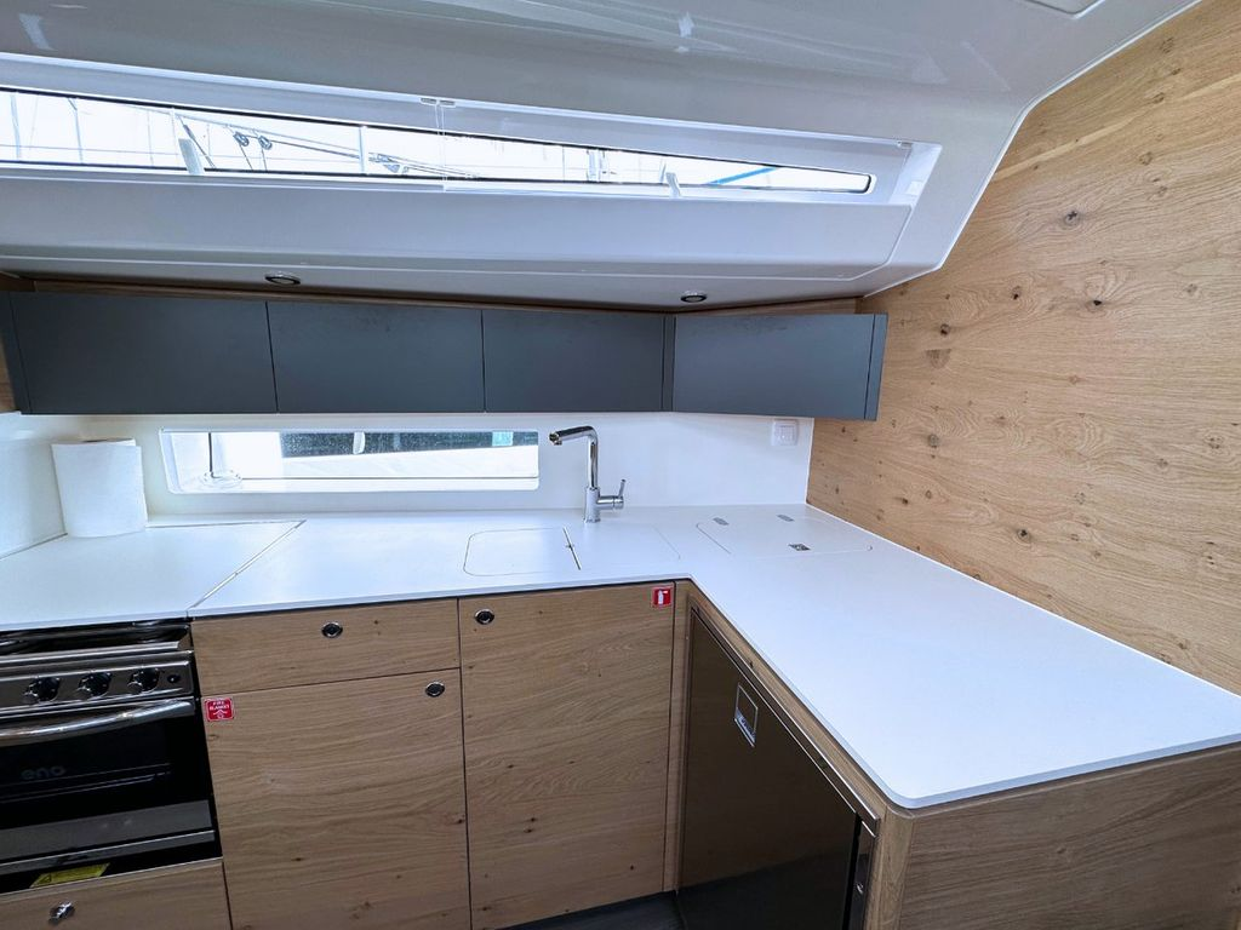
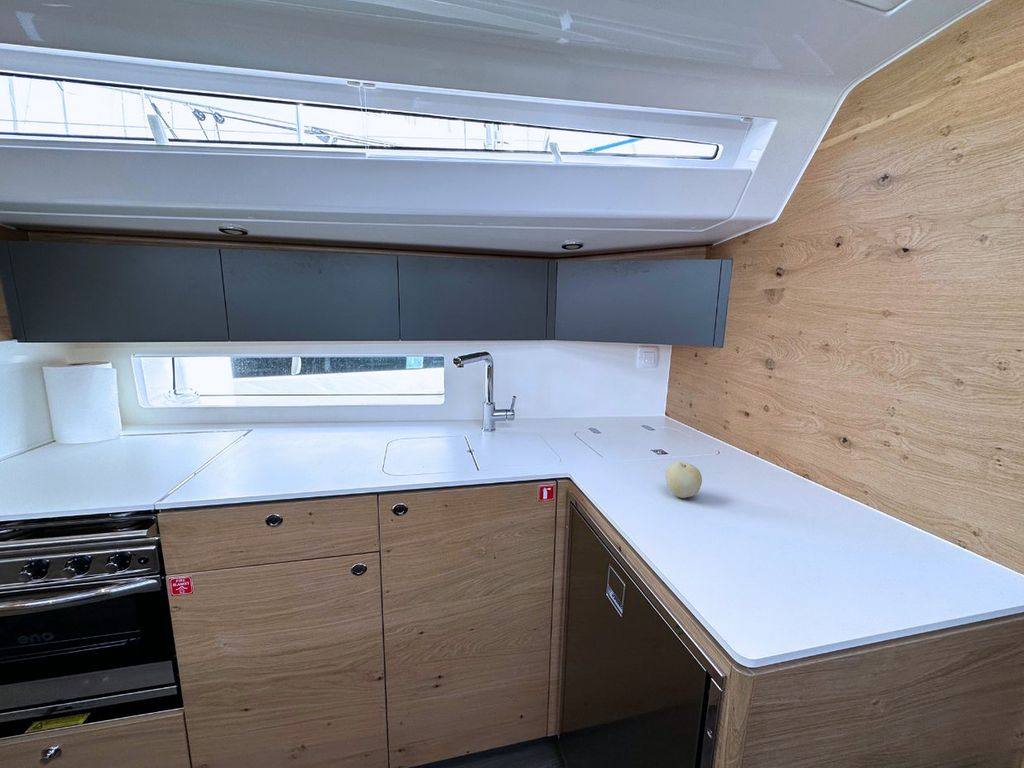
+ fruit [665,461,703,499]
